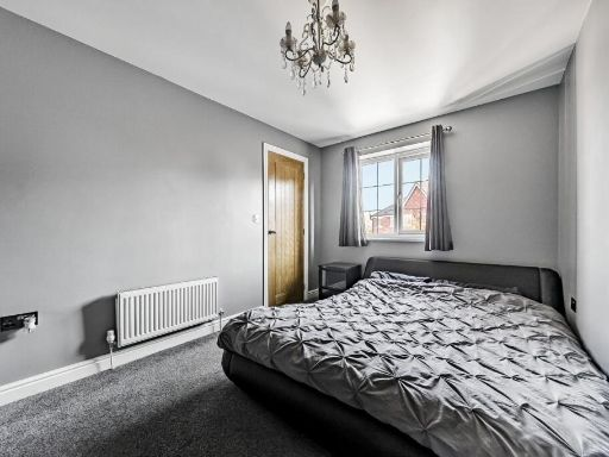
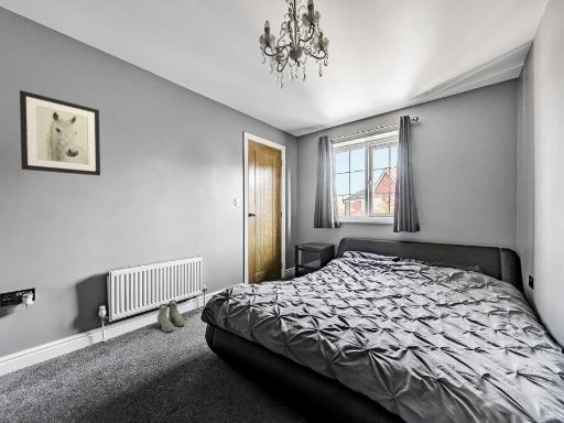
+ boots [156,300,186,333]
+ wall art [19,89,101,176]
